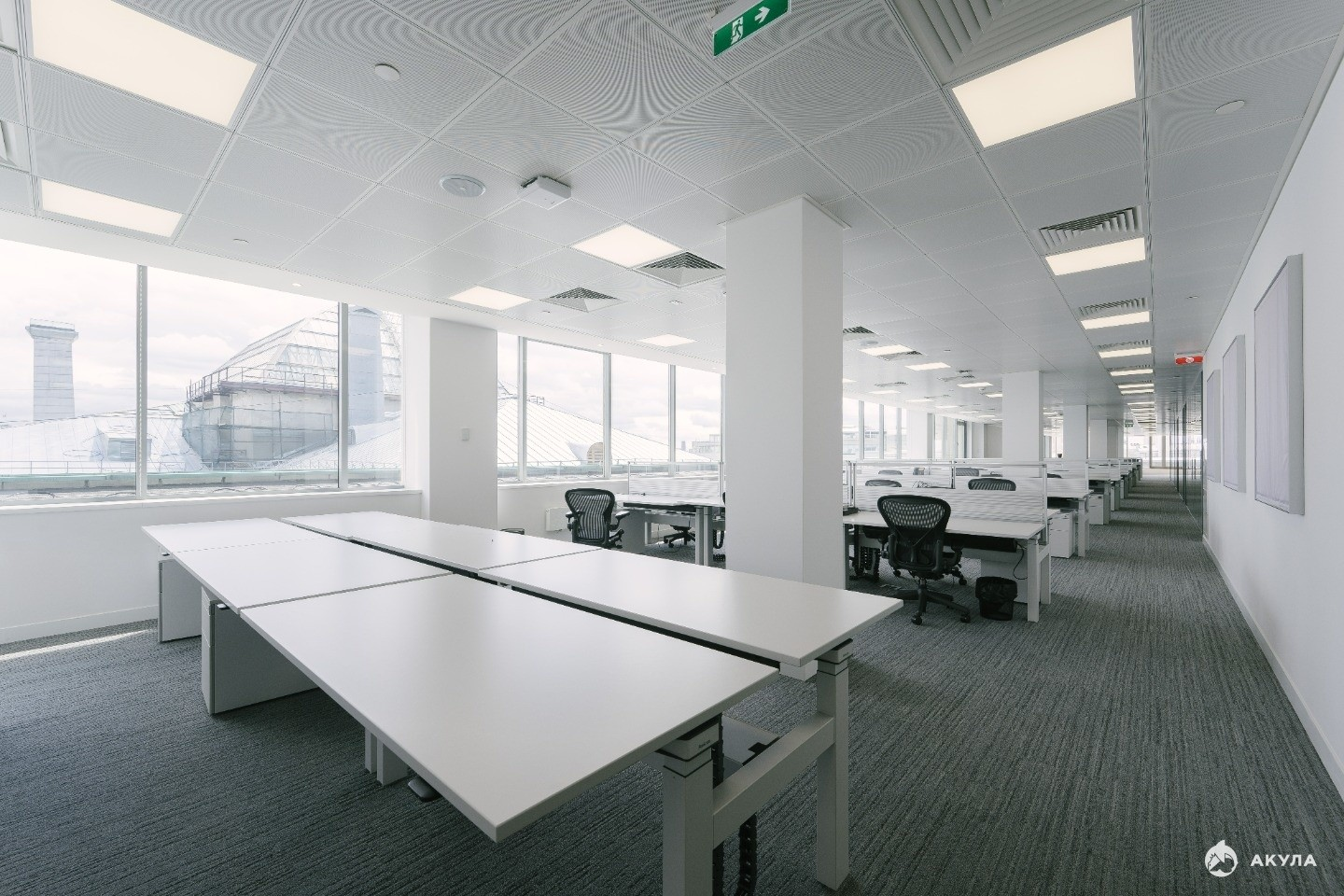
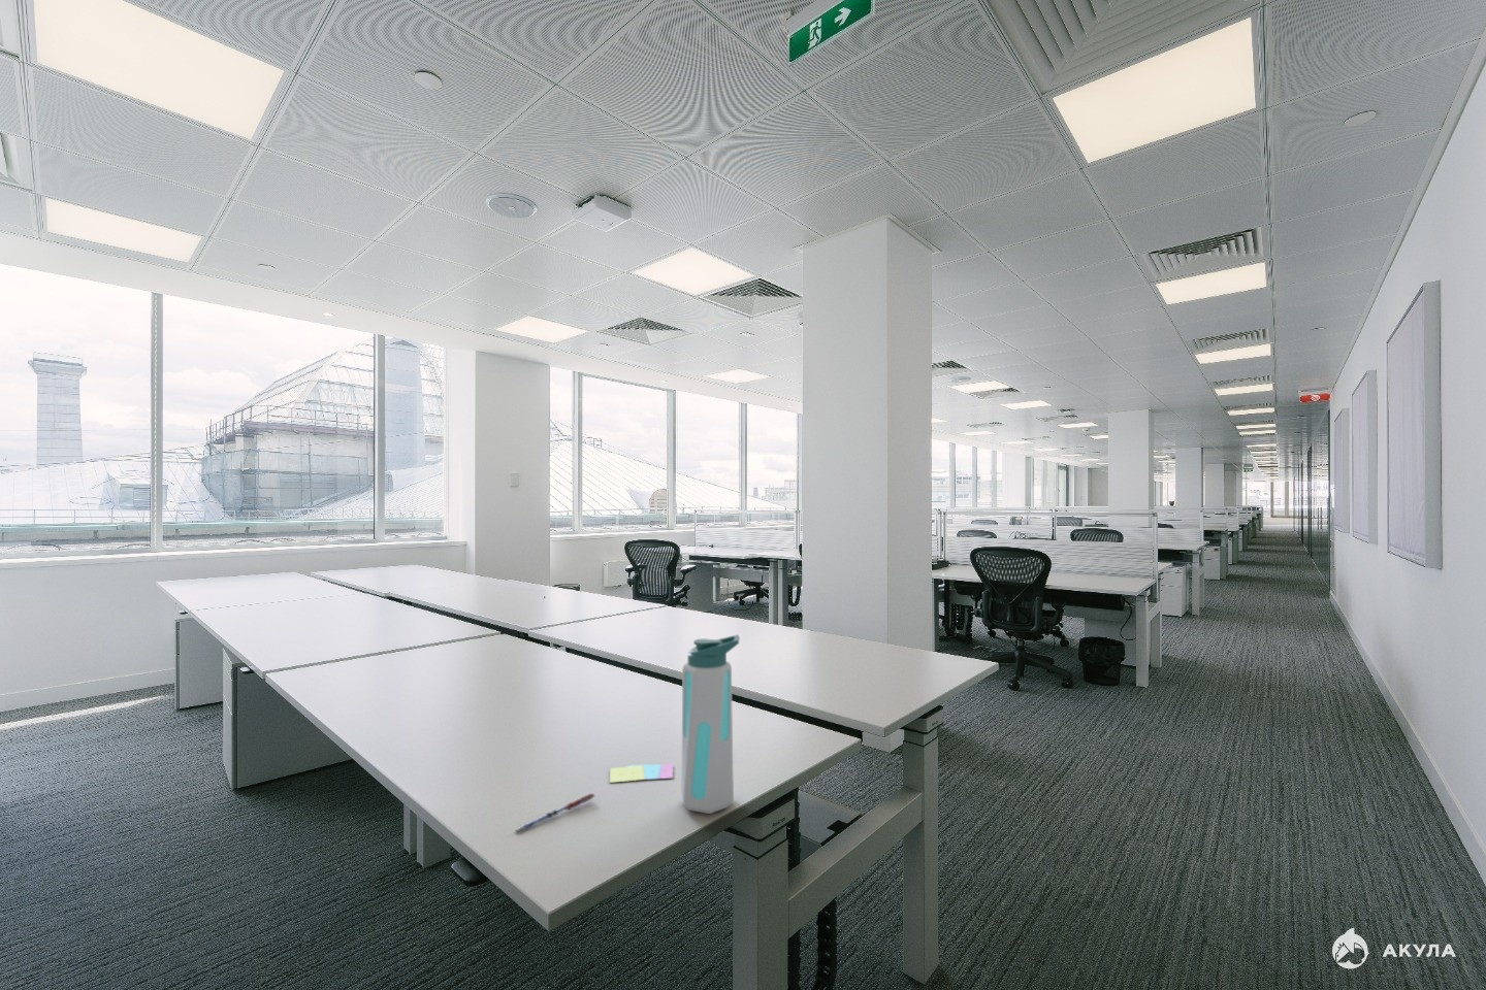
+ sticky notes [609,763,674,783]
+ water bottle [680,633,741,814]
+ pen [514,792,596,833]
